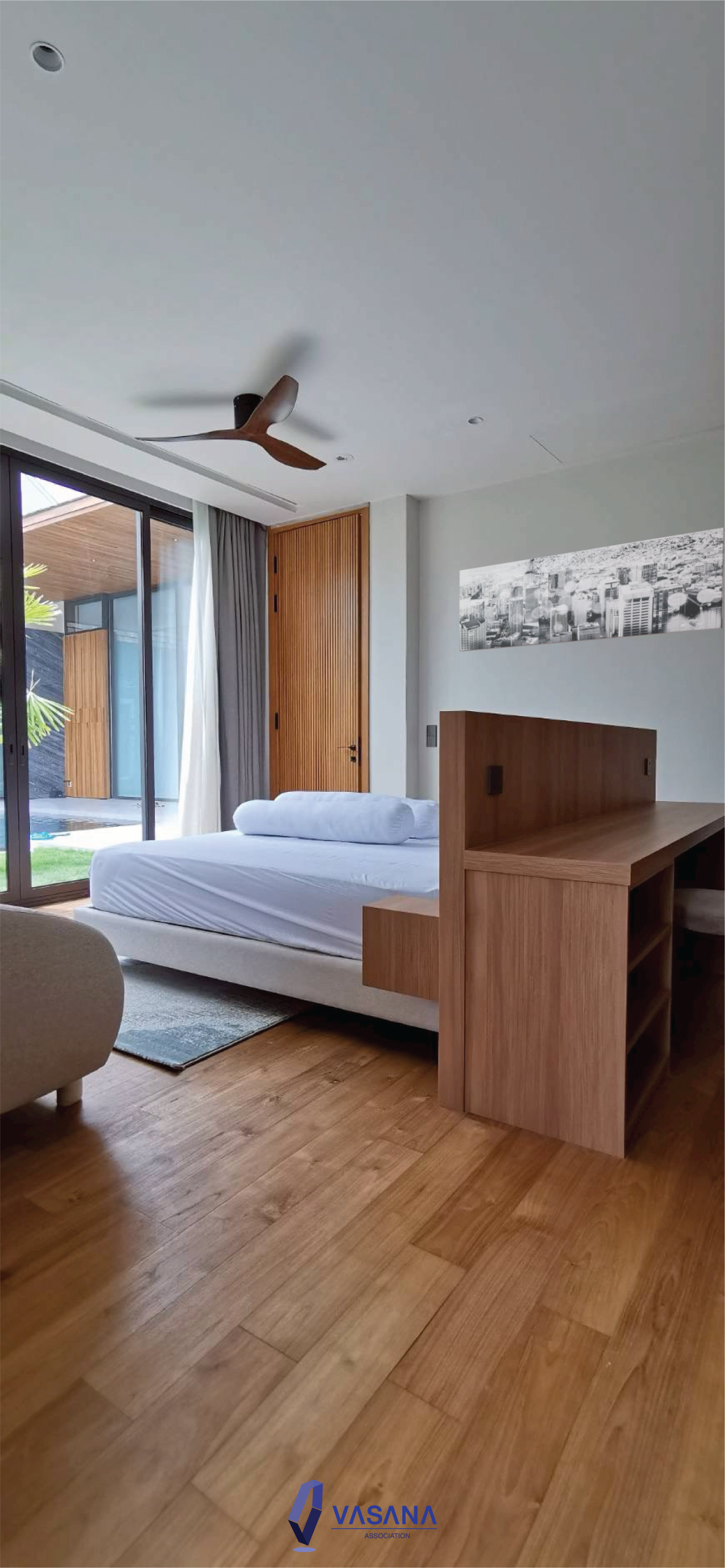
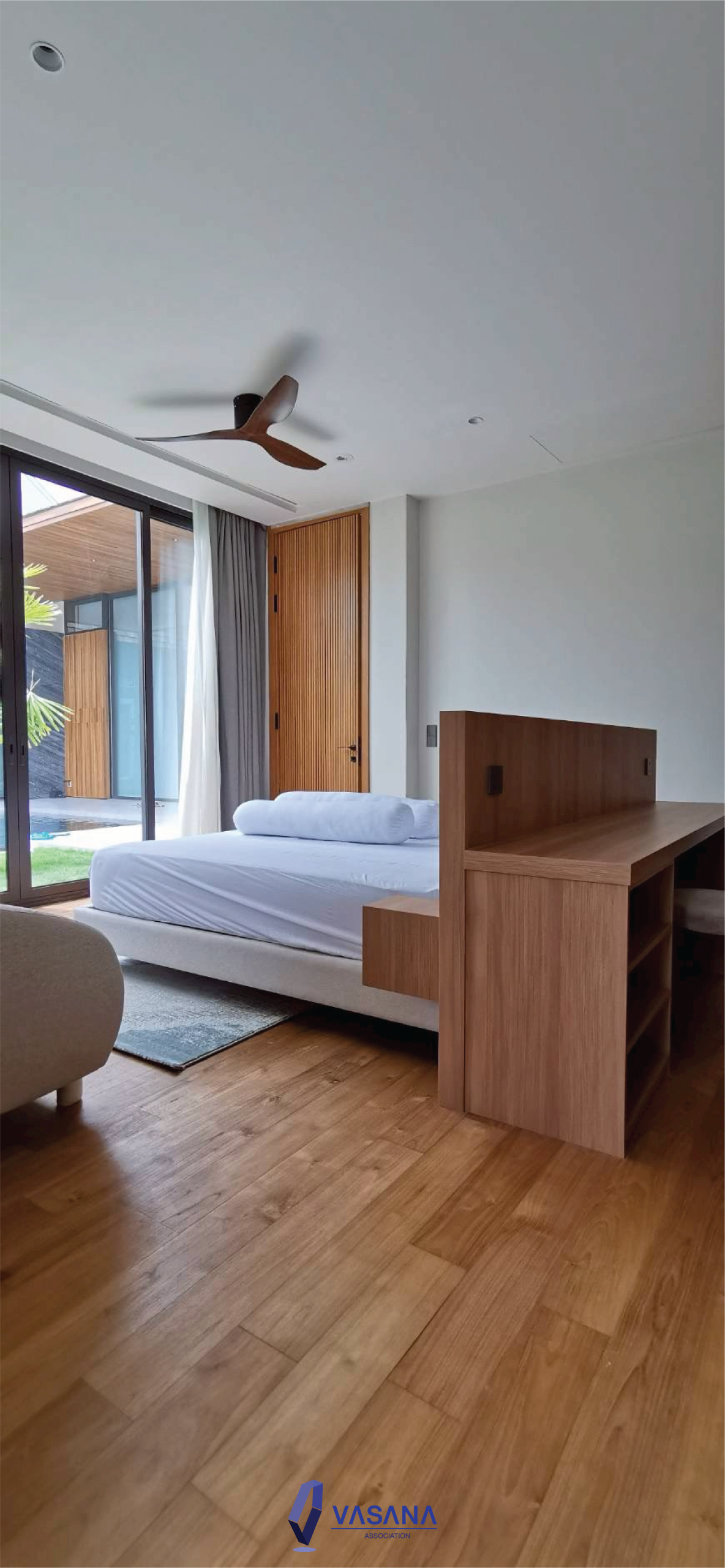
- wall art [459,527,725,652]
